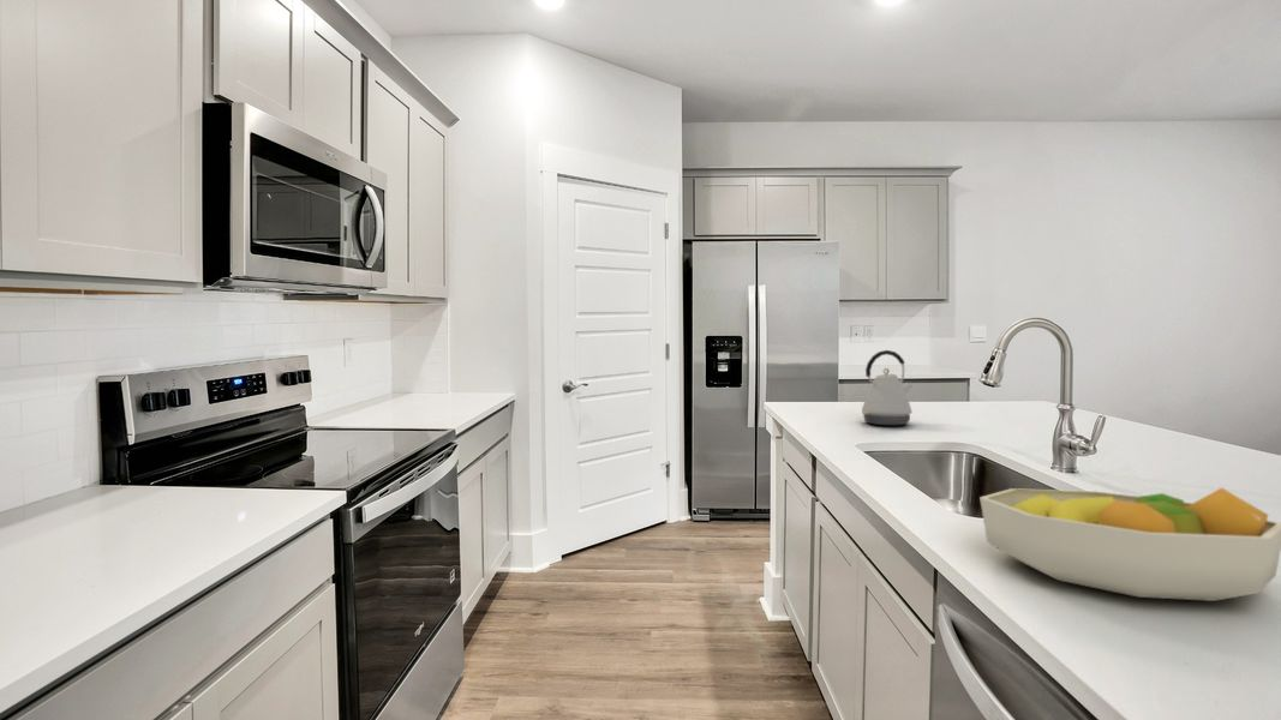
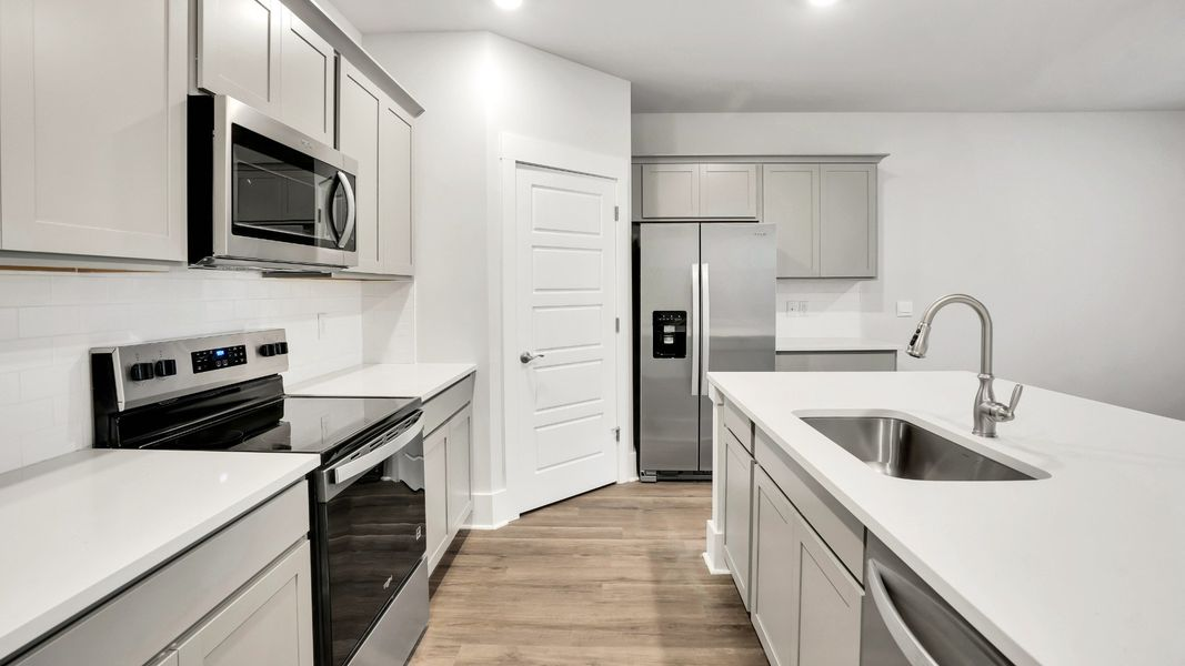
- kettle [861,349,914,426]
- fruit bowl [978,486,1281,602]
